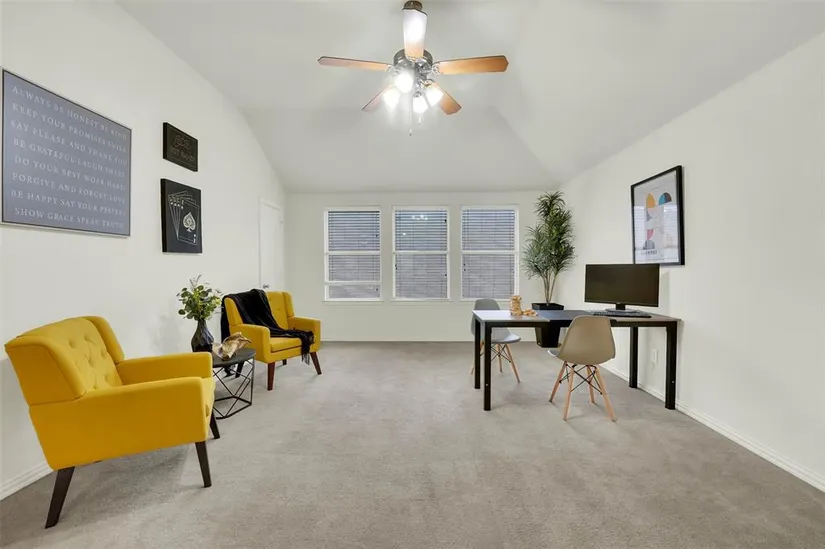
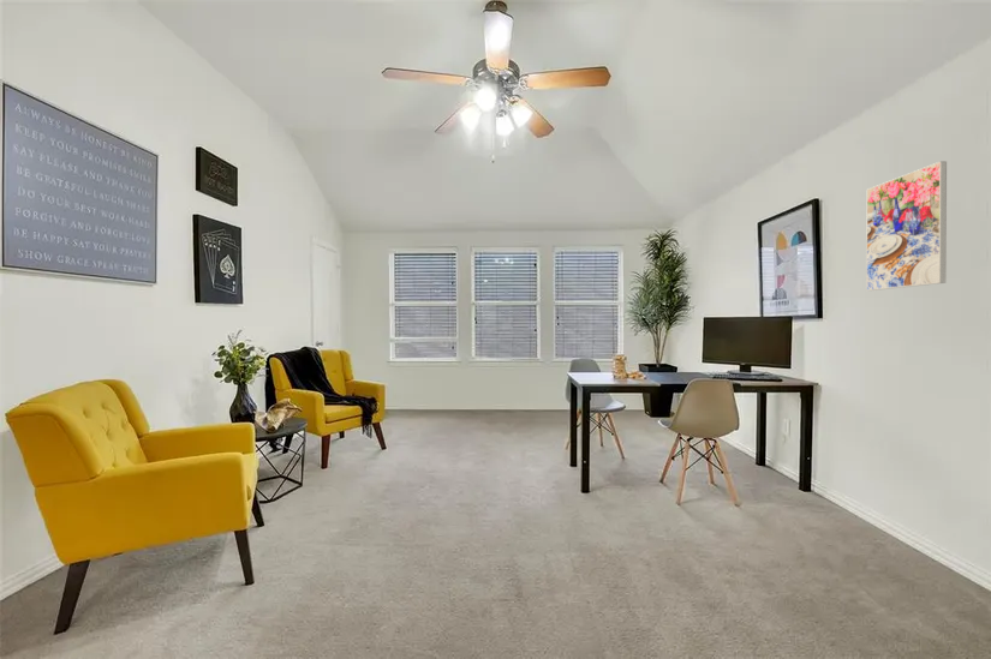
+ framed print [865,160,948,292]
